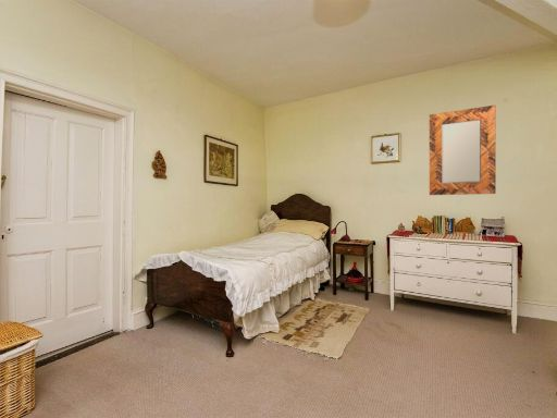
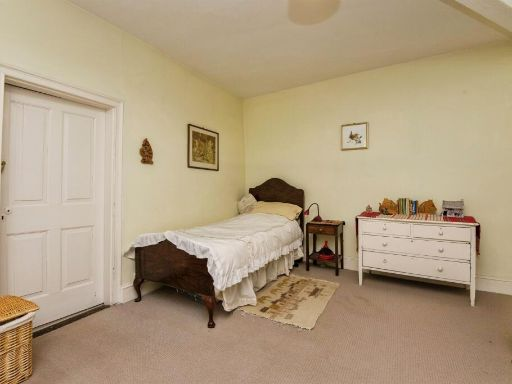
- home mirror [429,104,497,196]
